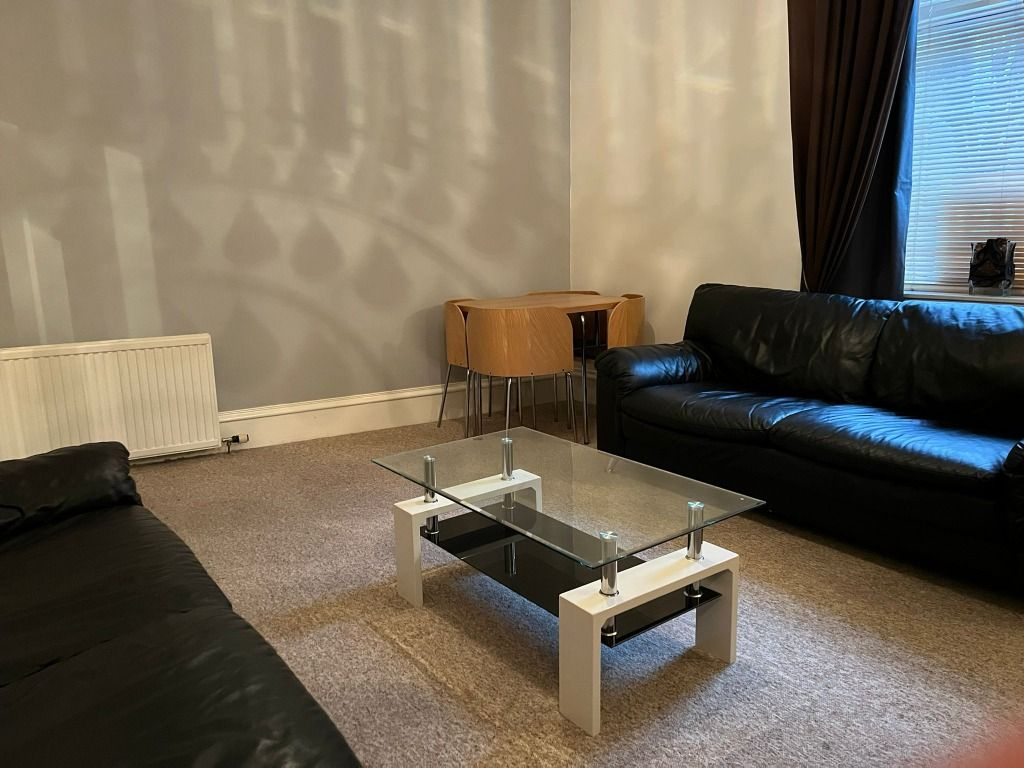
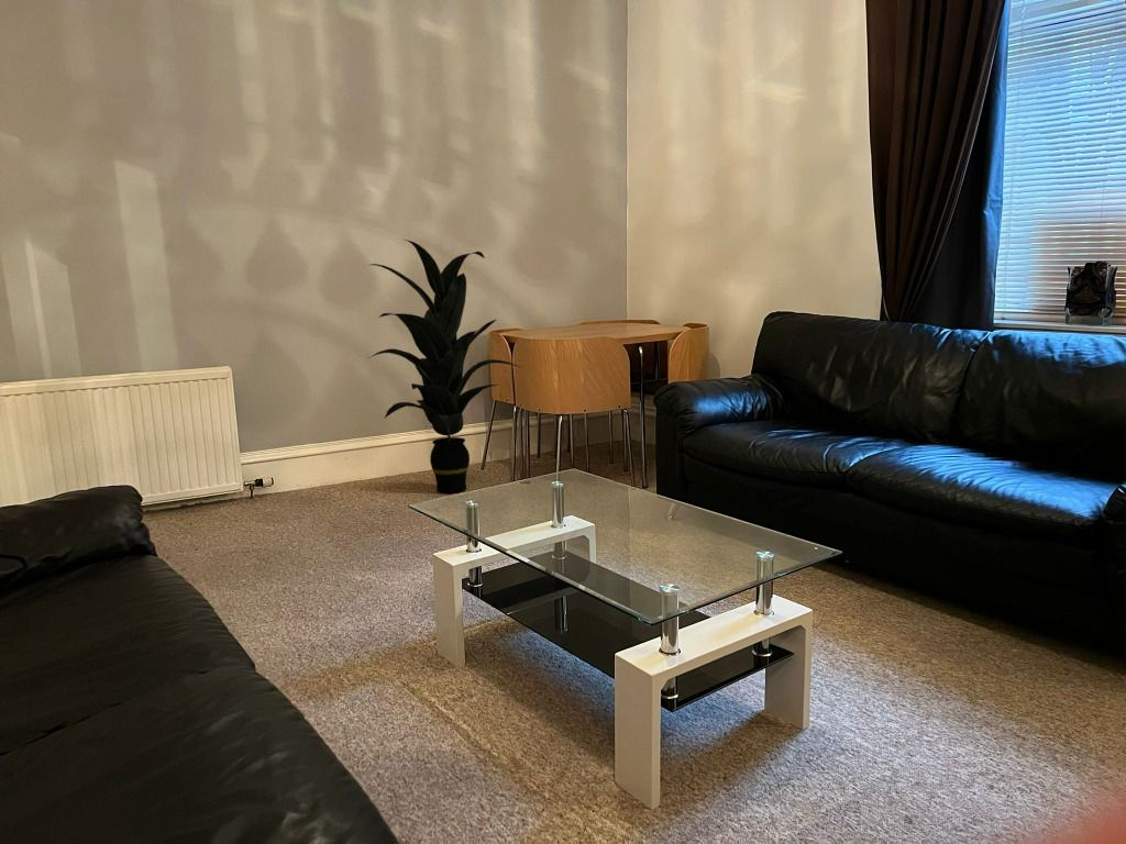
+ indoor plant [366,237,521,495]
